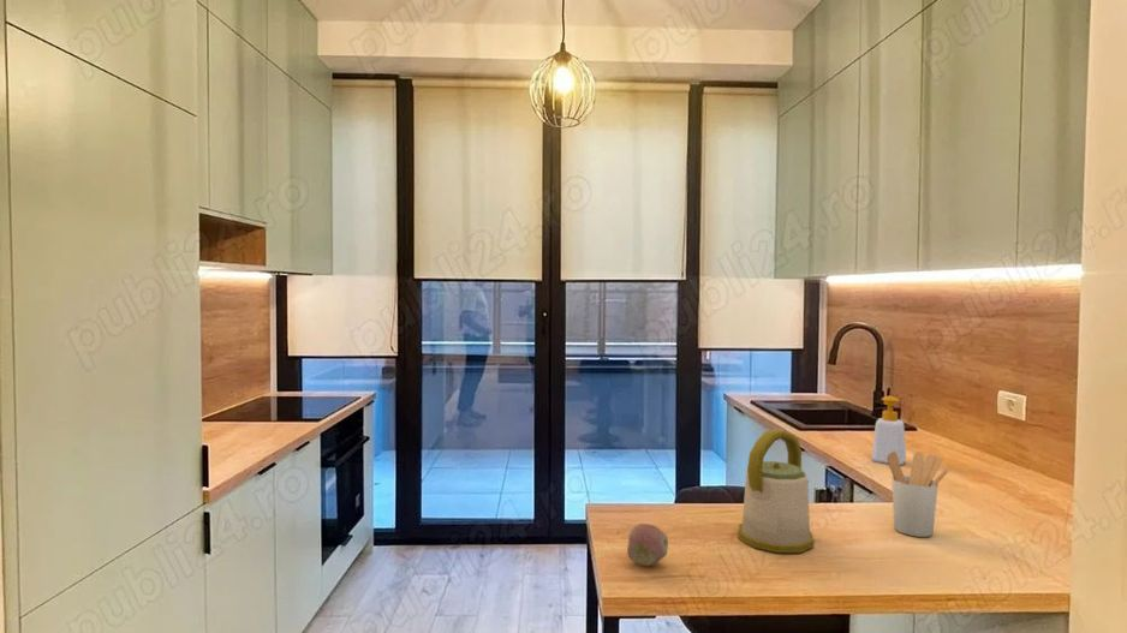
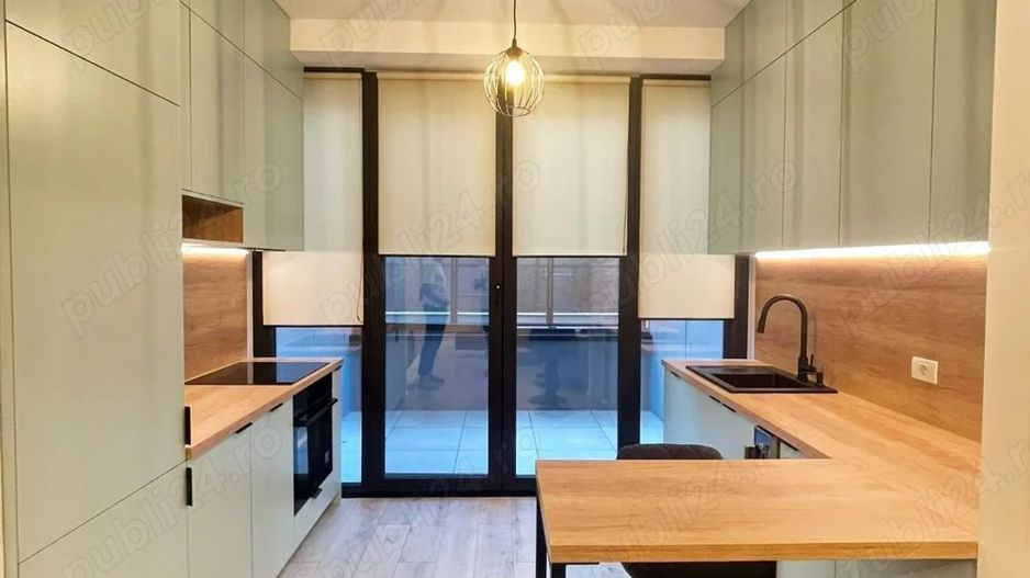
- kettle [738,428,815,554]
- soap bottle [871,395,907,466]
- fruit [626,522,669,567]
- utensil holder [887,450,949,538]
